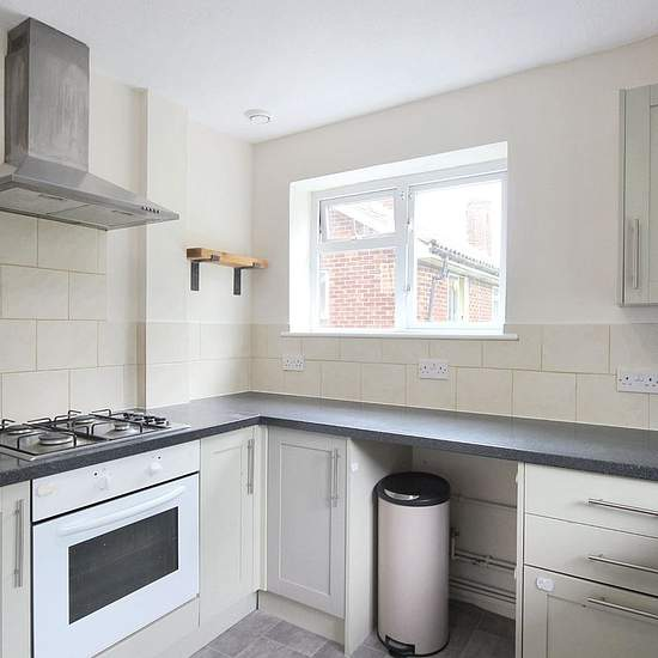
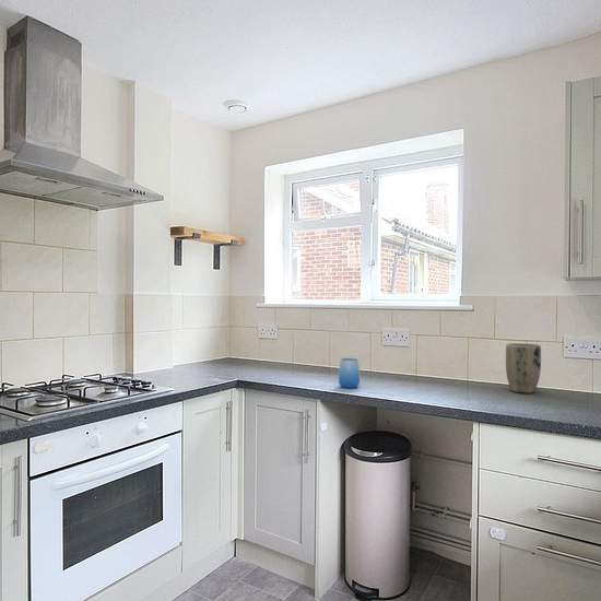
+ cup [338,357,361,389]
+ plant pot [505,342,542,394]
